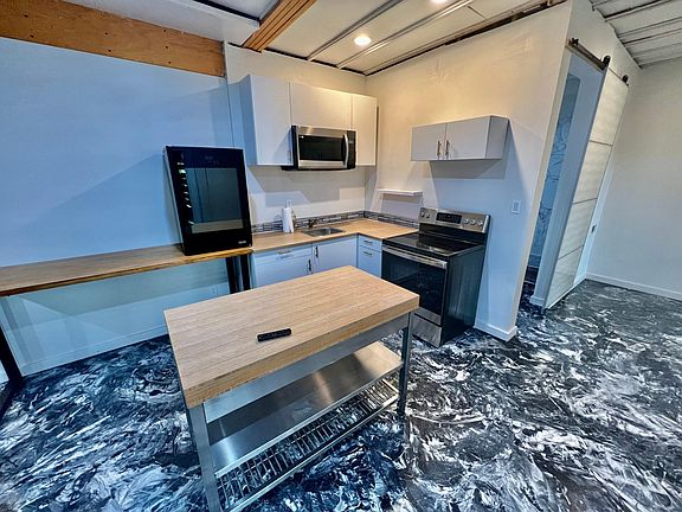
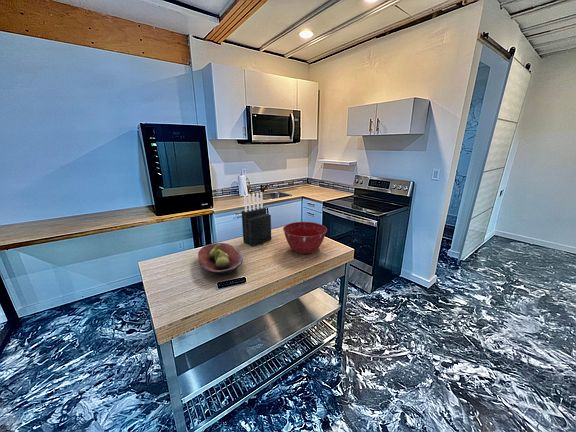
+ knife block [241,191,272,247]
+ fruit bowl [197,242,243,276]
+ mixing bowl [282,221,328,255]
